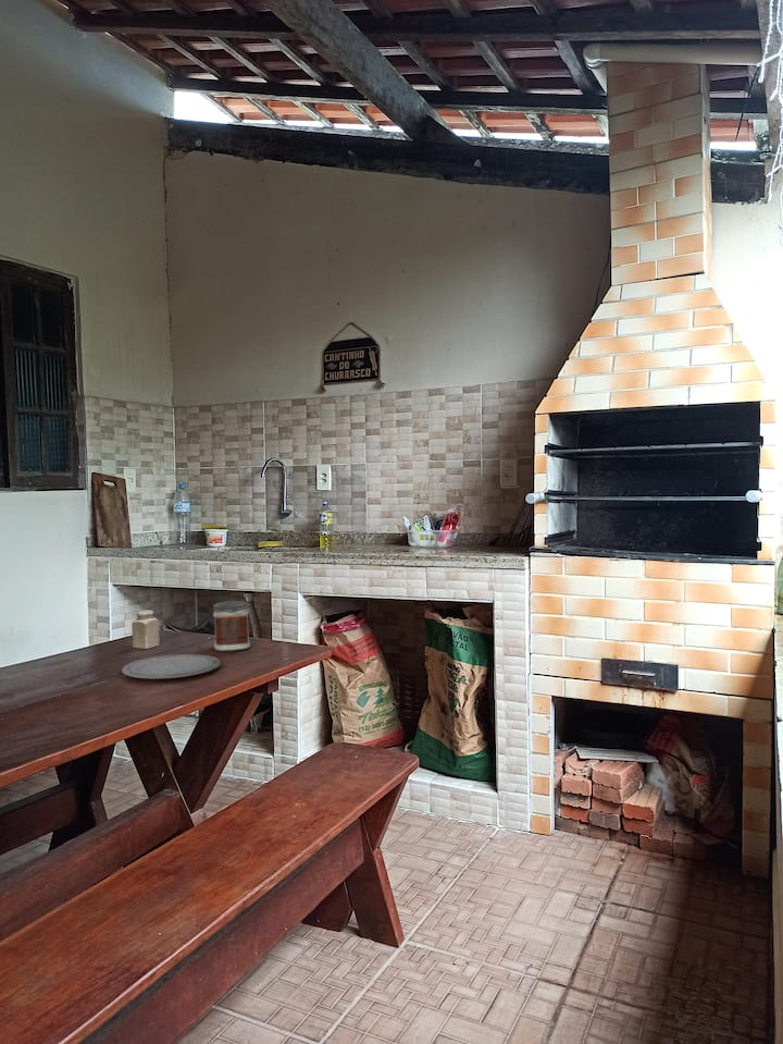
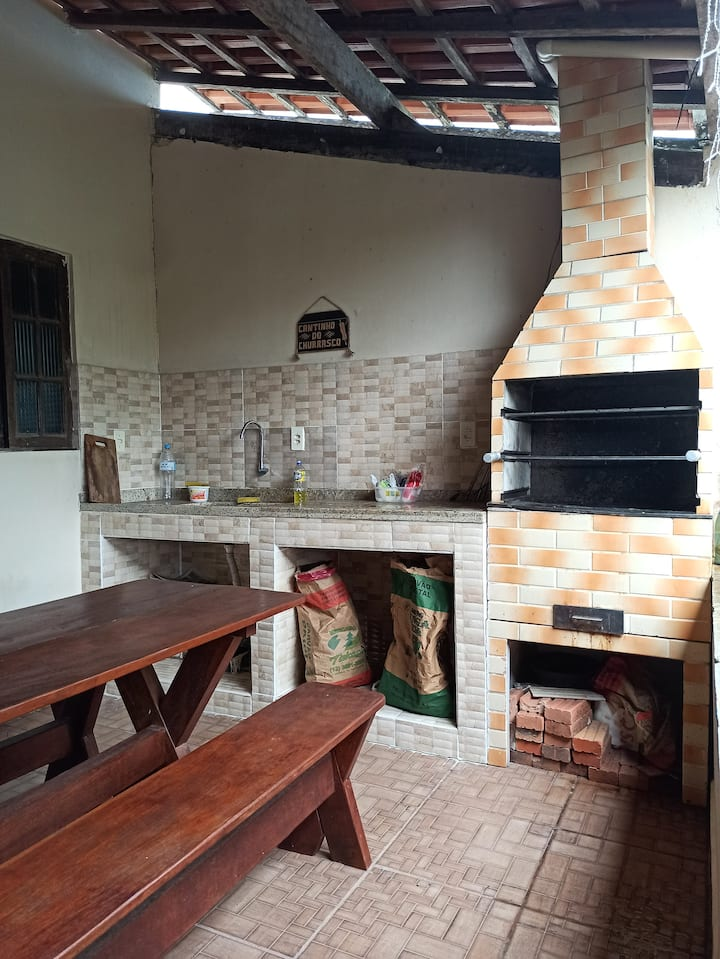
- jar [212,600,251,652]
- plate [121,653,222,679]
- salt shaker [130,609,160,650]
